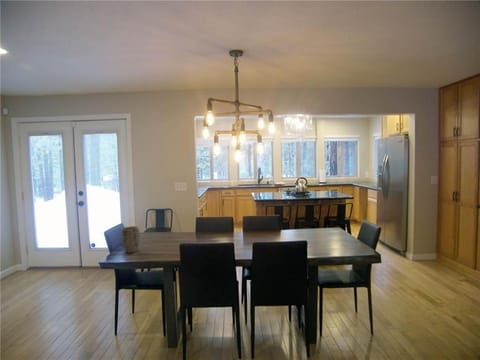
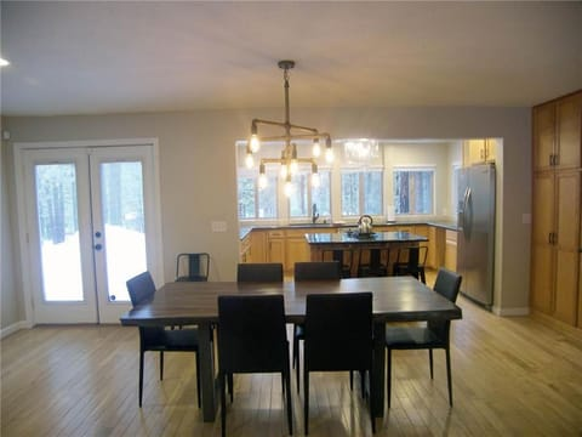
- plant pot [121,225,140,254]
